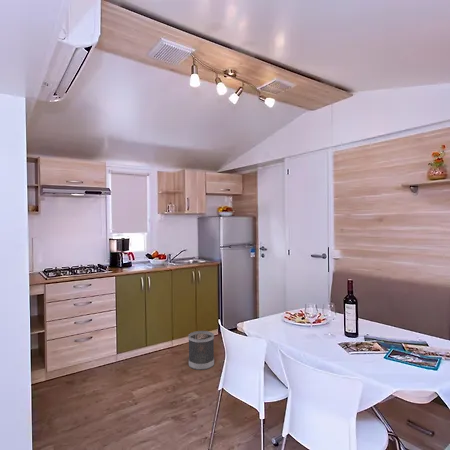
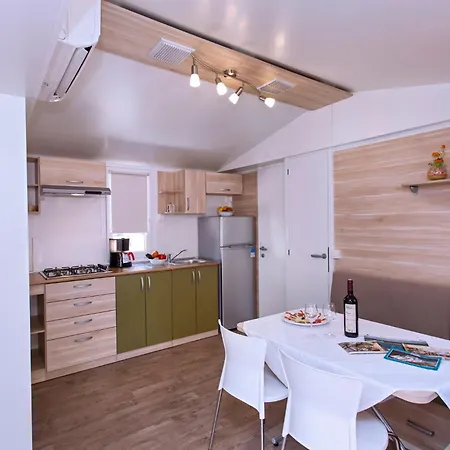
- wastebasket [187,330,215,371]
